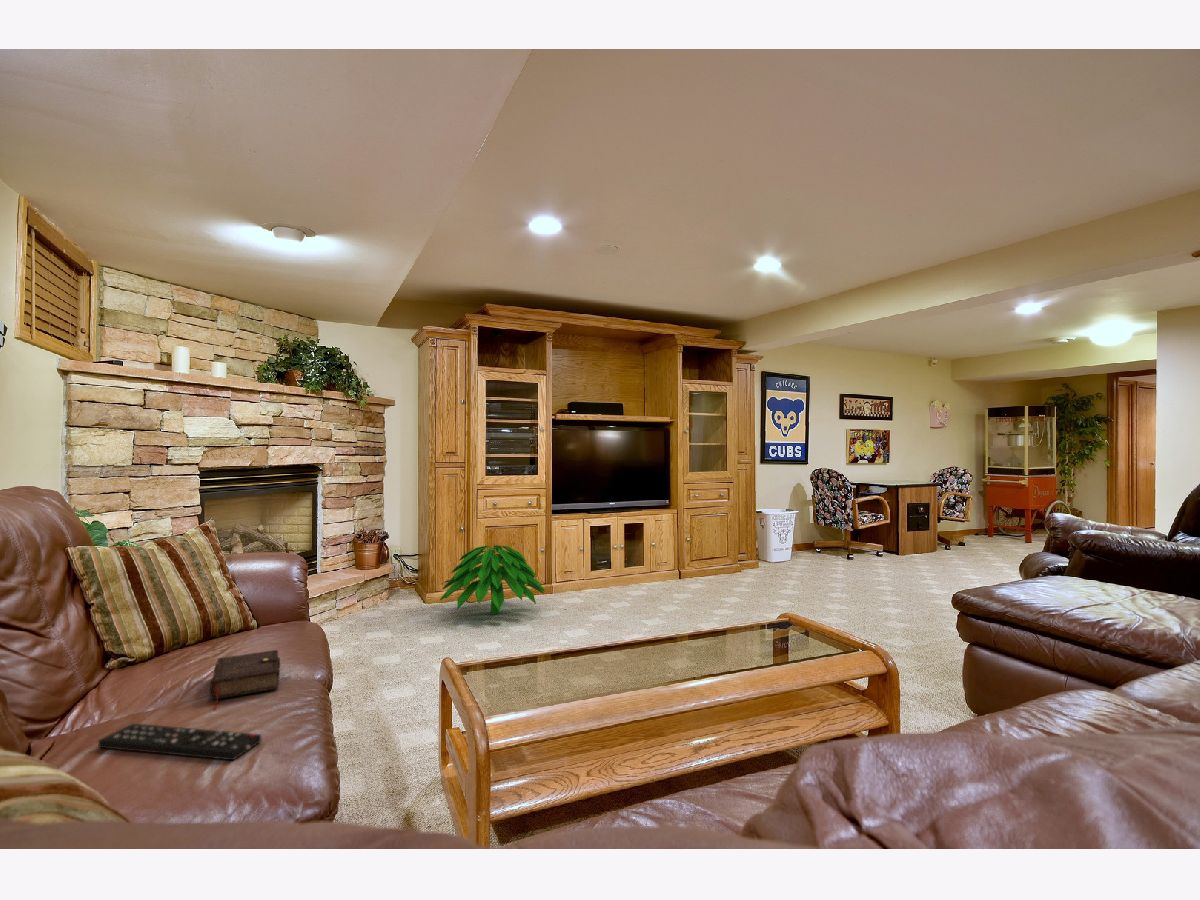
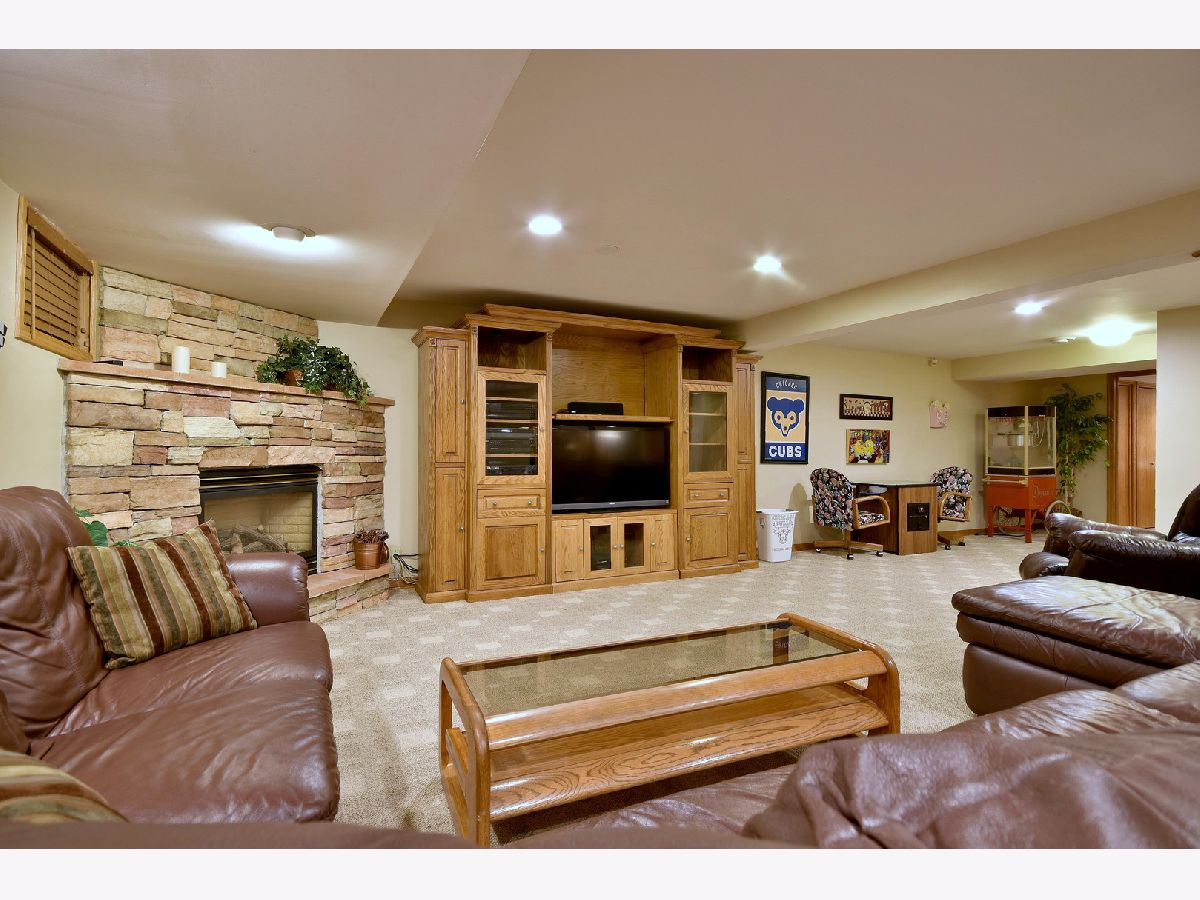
- indoor plant [439,542,546,616]
- remote control [97,722,262,761]
- book [209,649,281,711]
